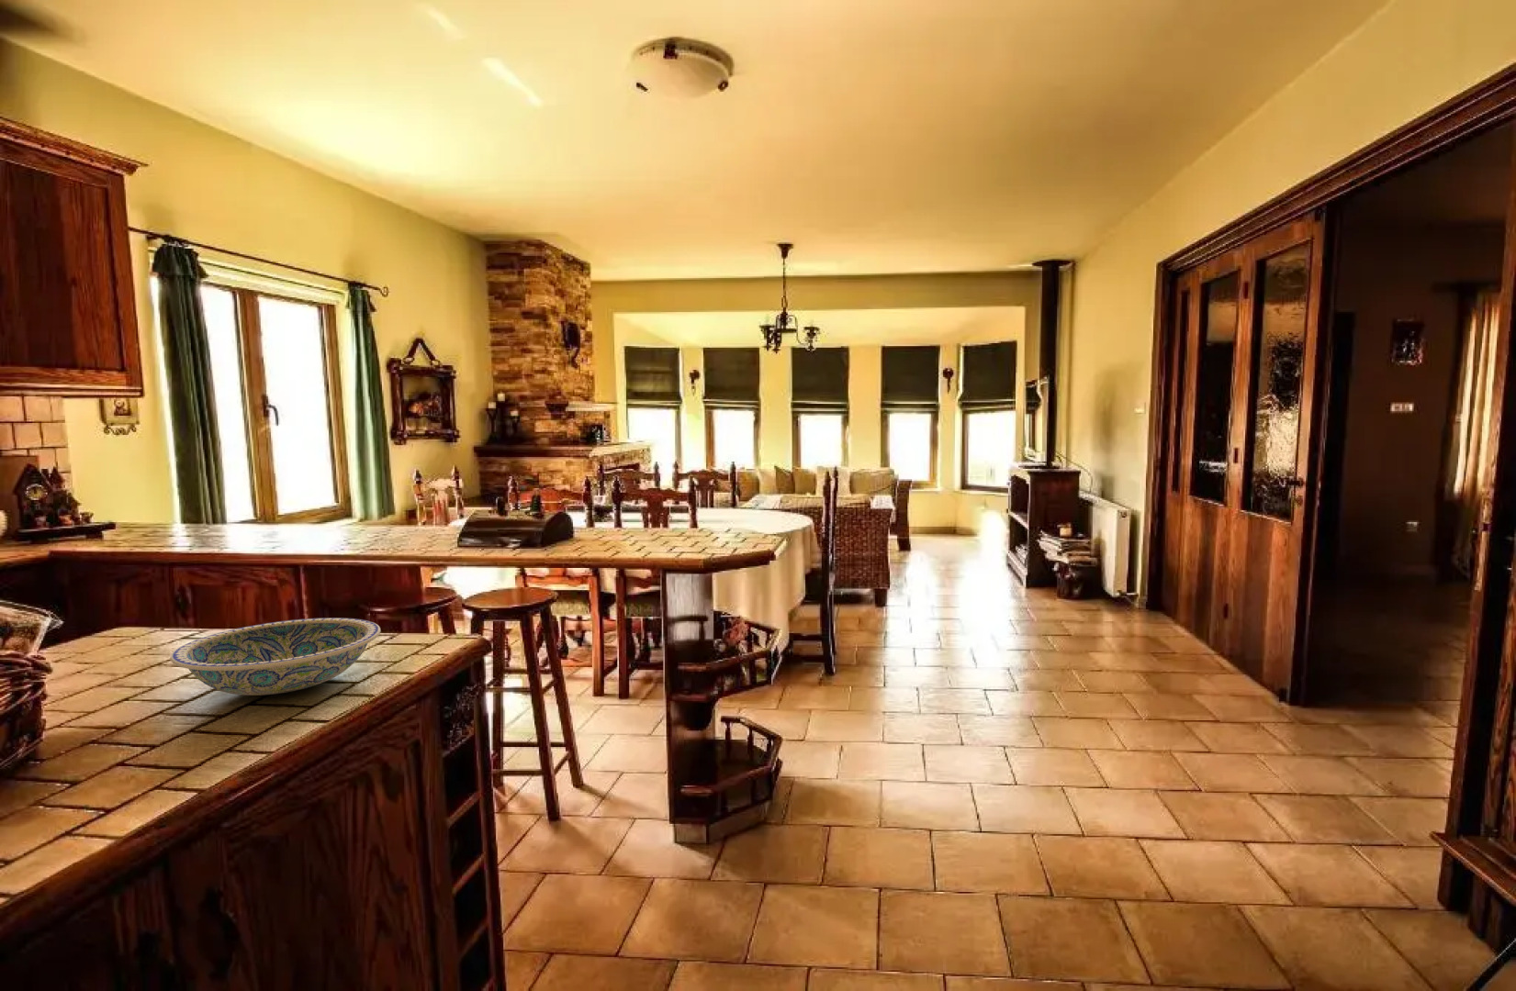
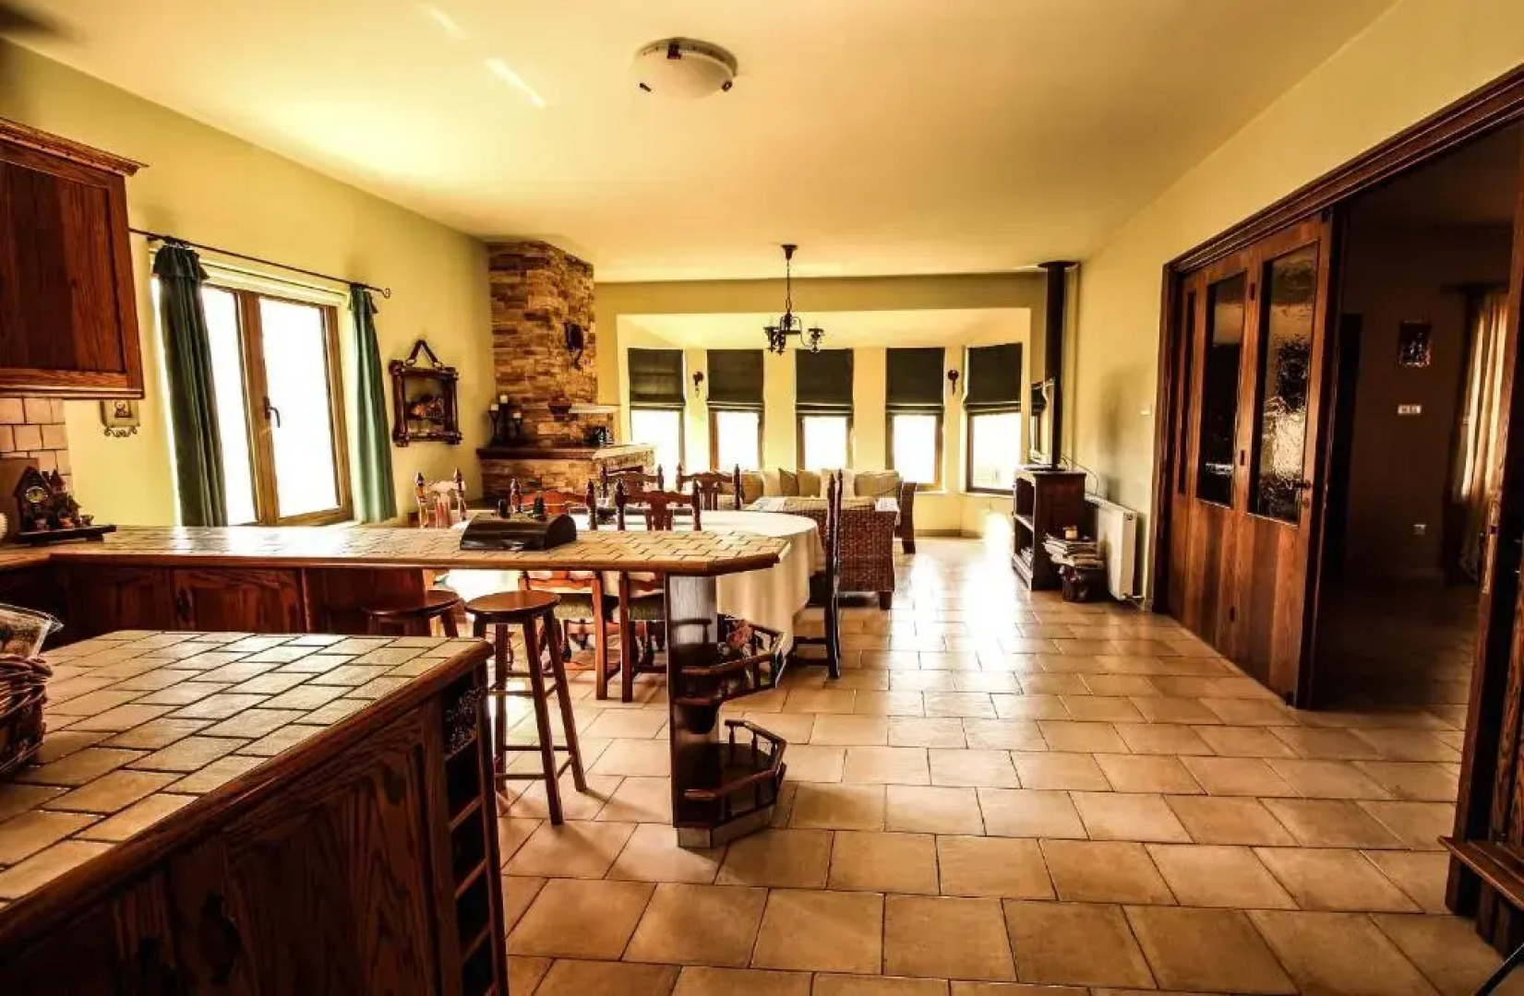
- ceramic bowl [170,617,382,697]
